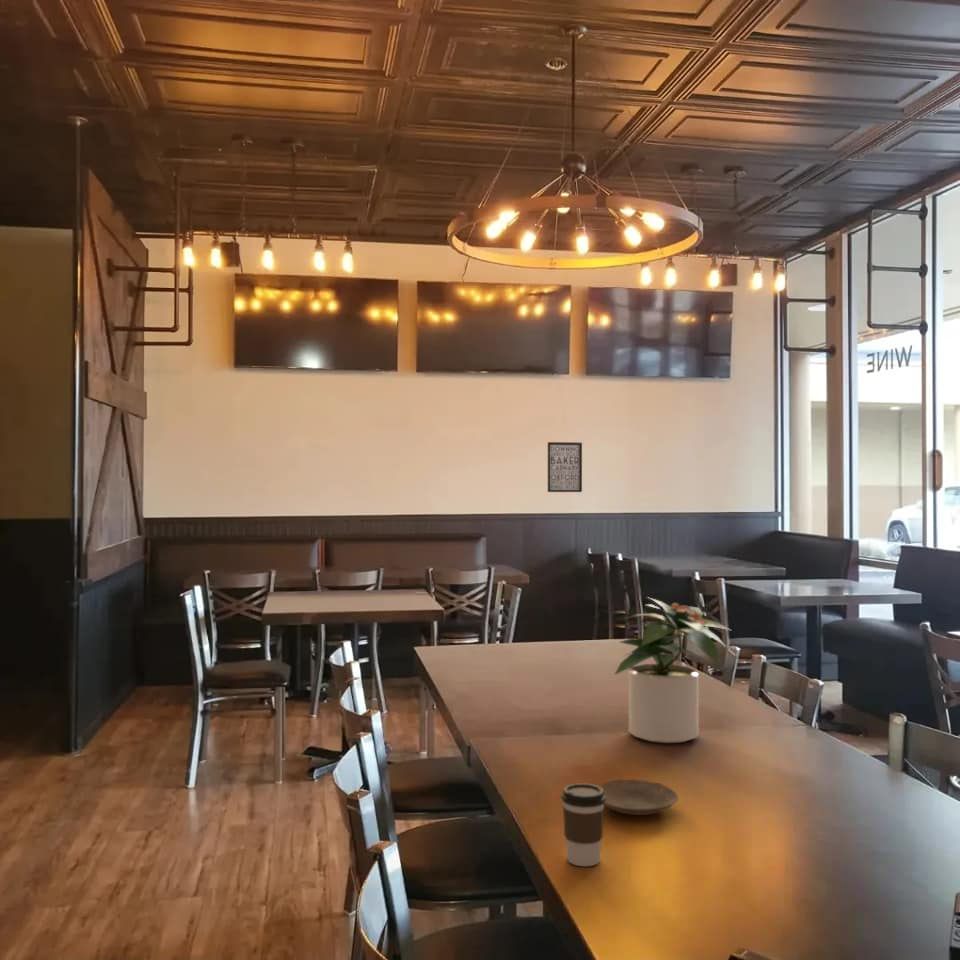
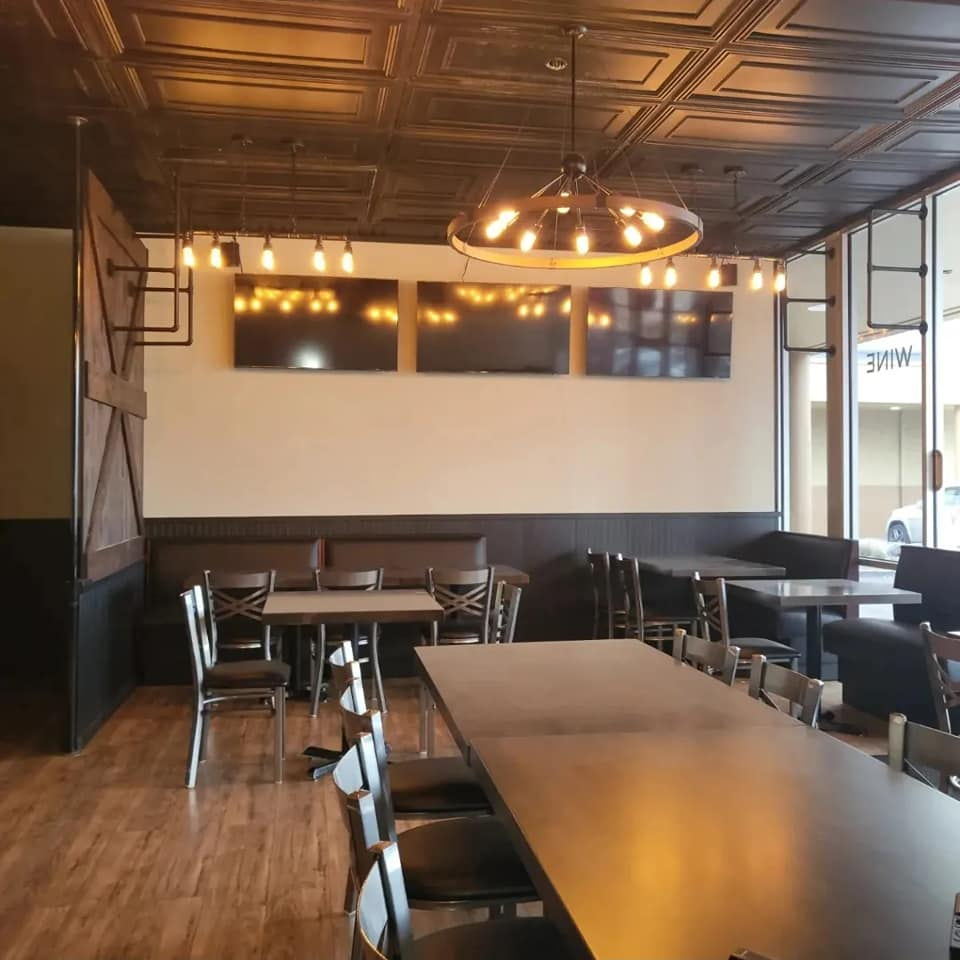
- wall art [547,441,583,493]
- potted plant [613,596,731,744]
- plate [597,779,679,816]
- coffee cup [560,782,606,867]
